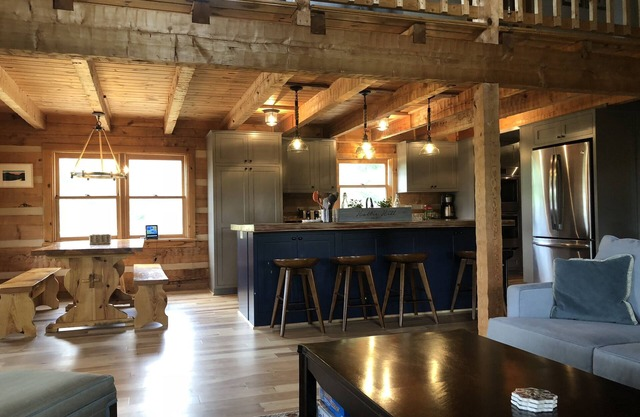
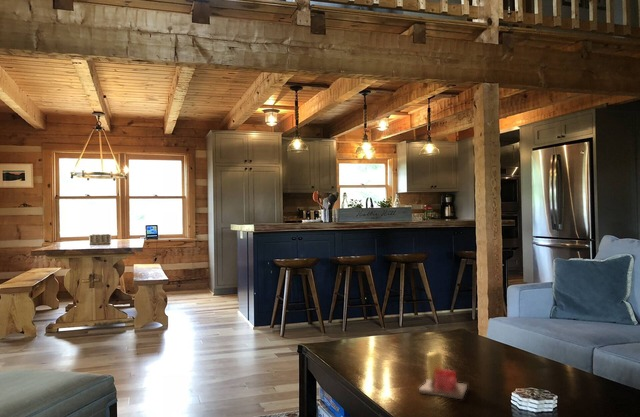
+ candle [418,351,468,400]
